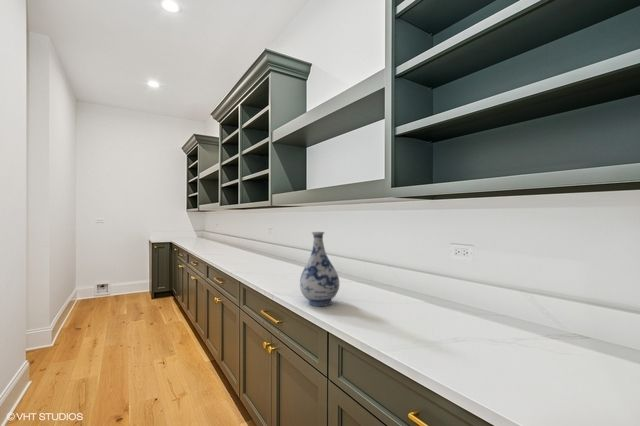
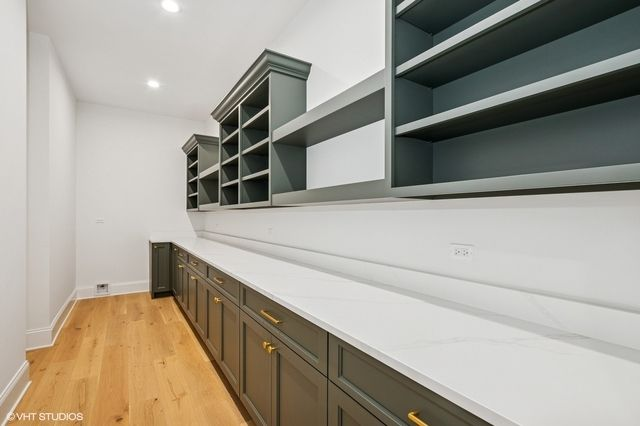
- vase [299,231,340,307]
